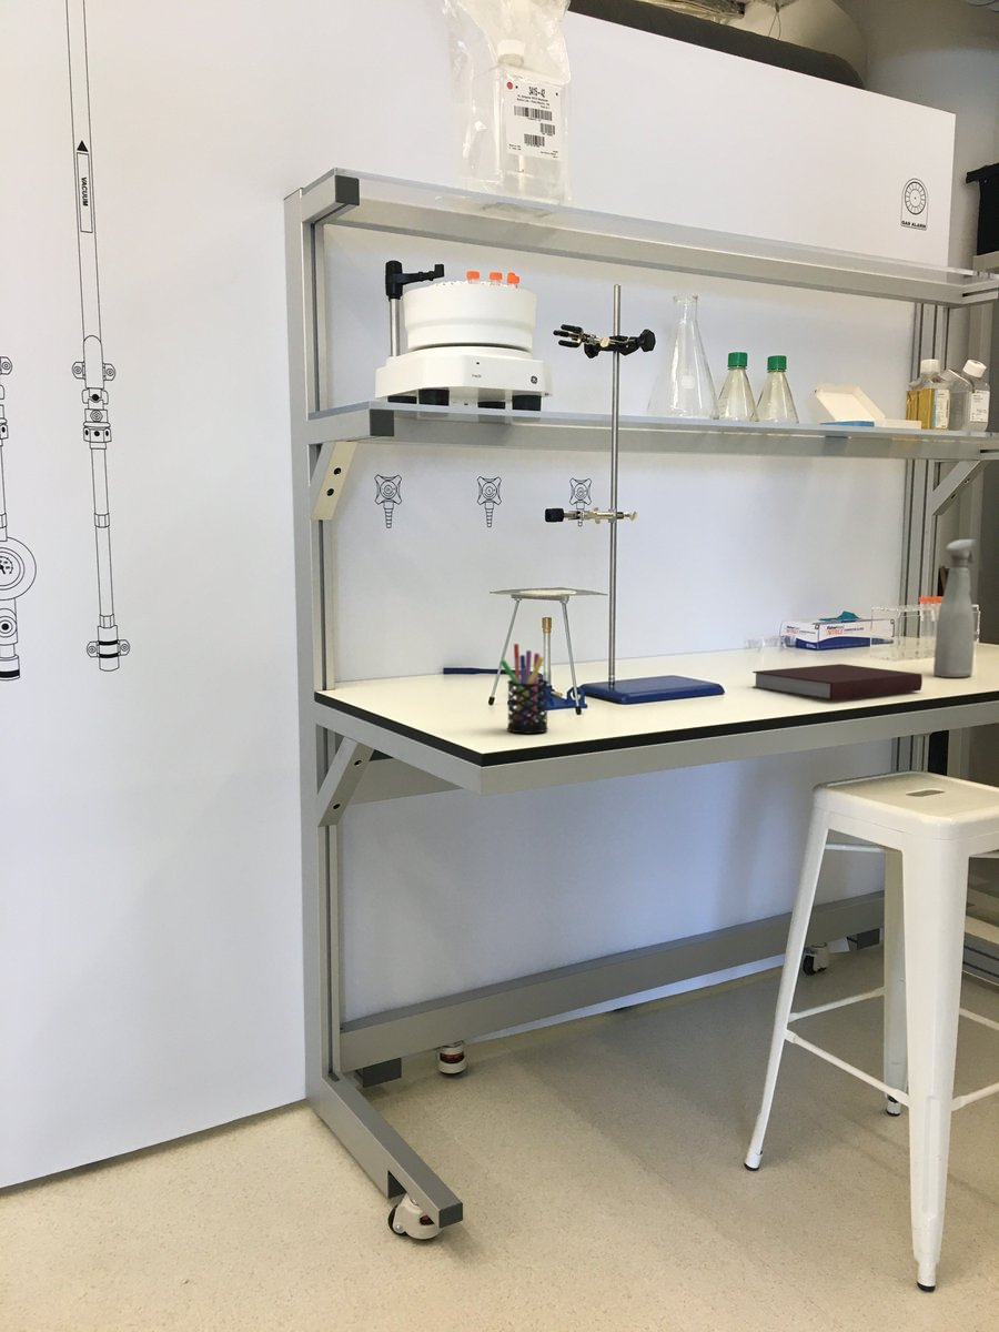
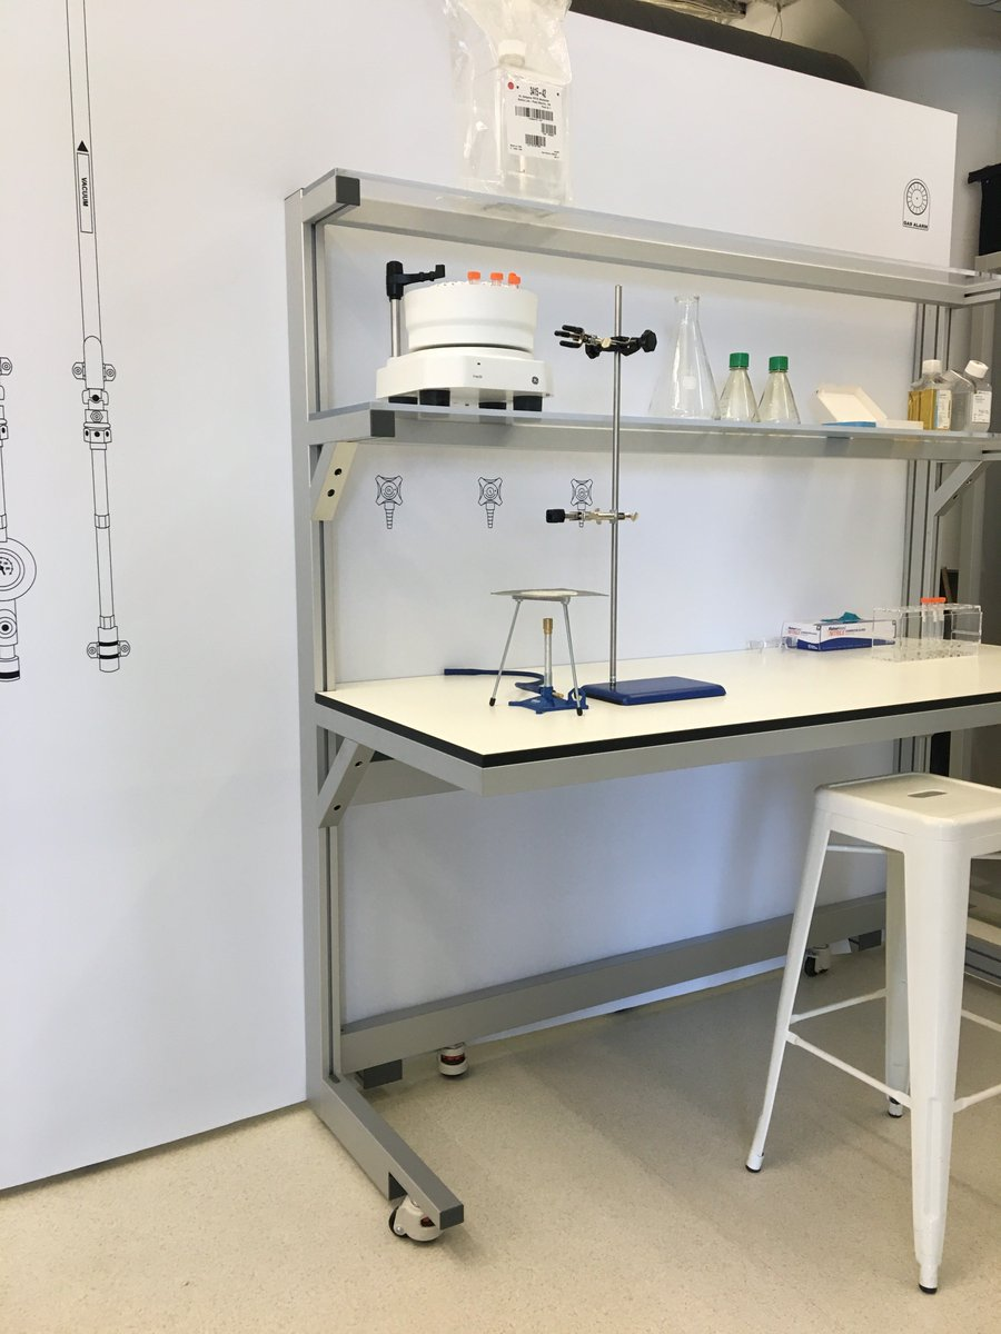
- pen holder [500,643,549,735]
- spray bottle [932,538,977,678]
- notebook [751,663,924,702]
